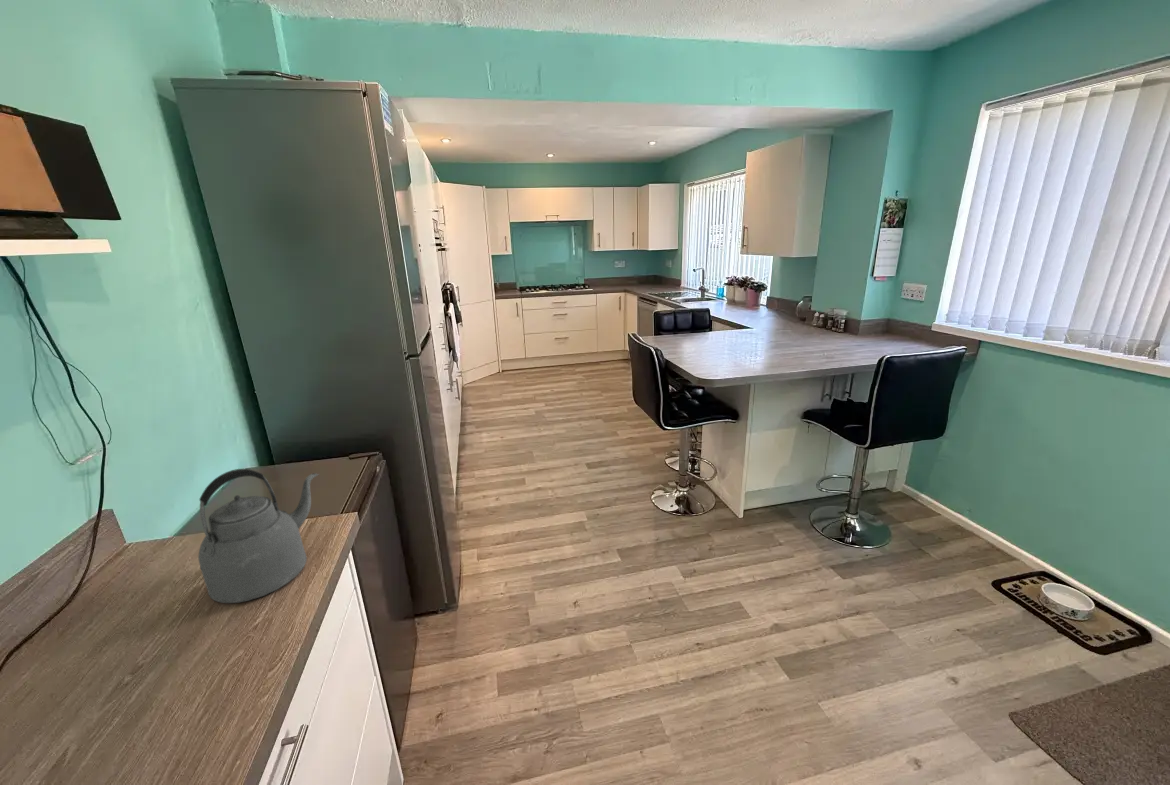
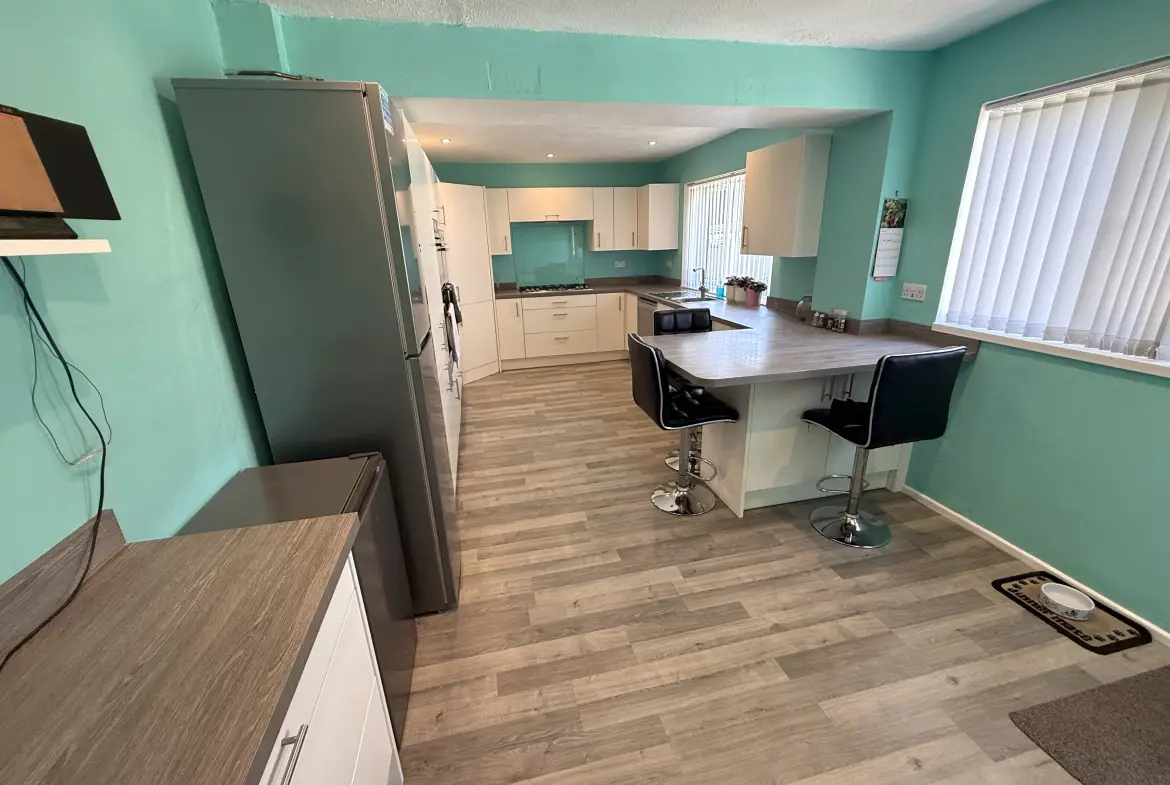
- kettle [197,468,320,604]
